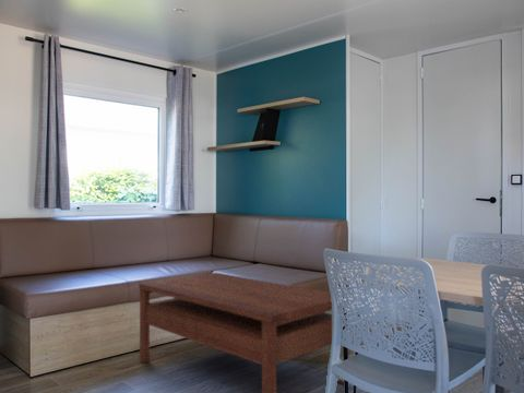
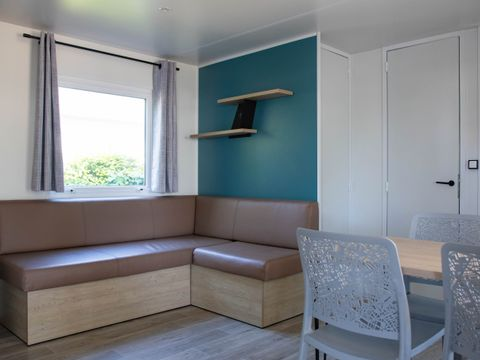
- coffee table [138,272,350,393]
